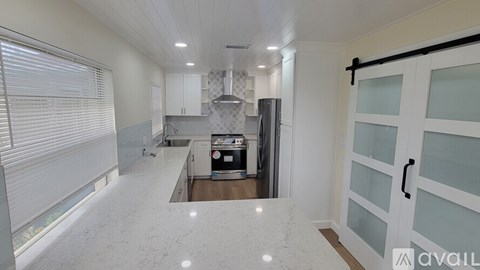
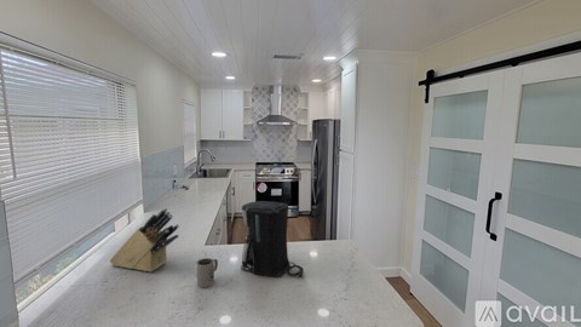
+ mug [195,257,219,288]
+ knife block [109,207,180,272]
+ coffee maker [240,200,305,279]
